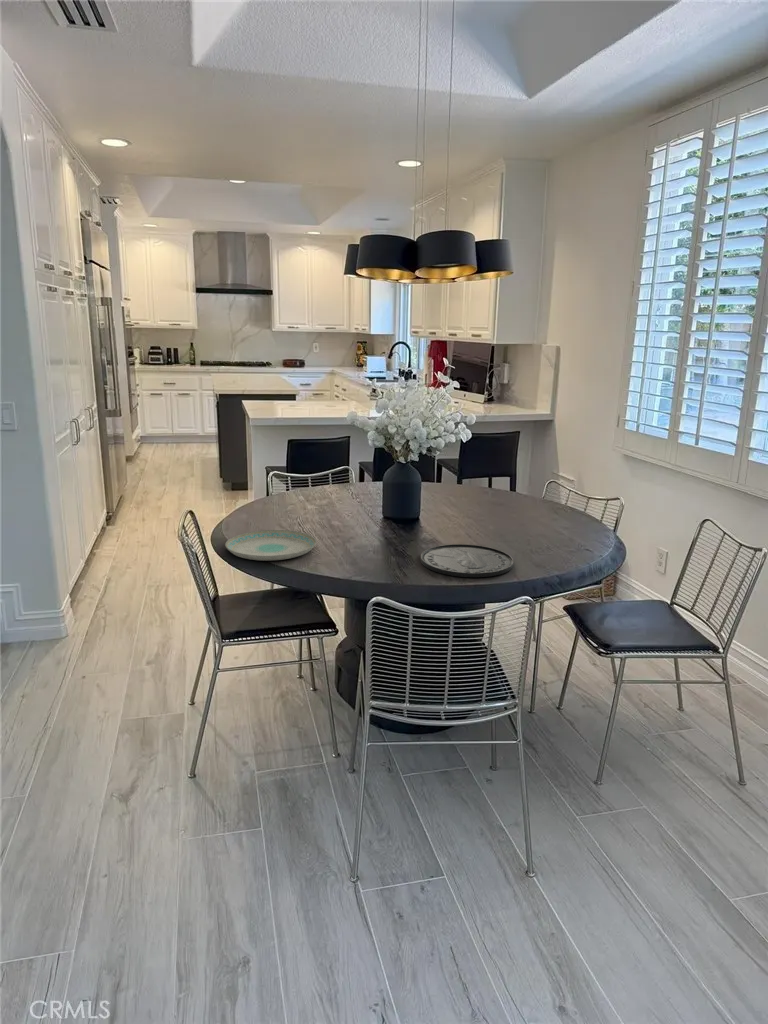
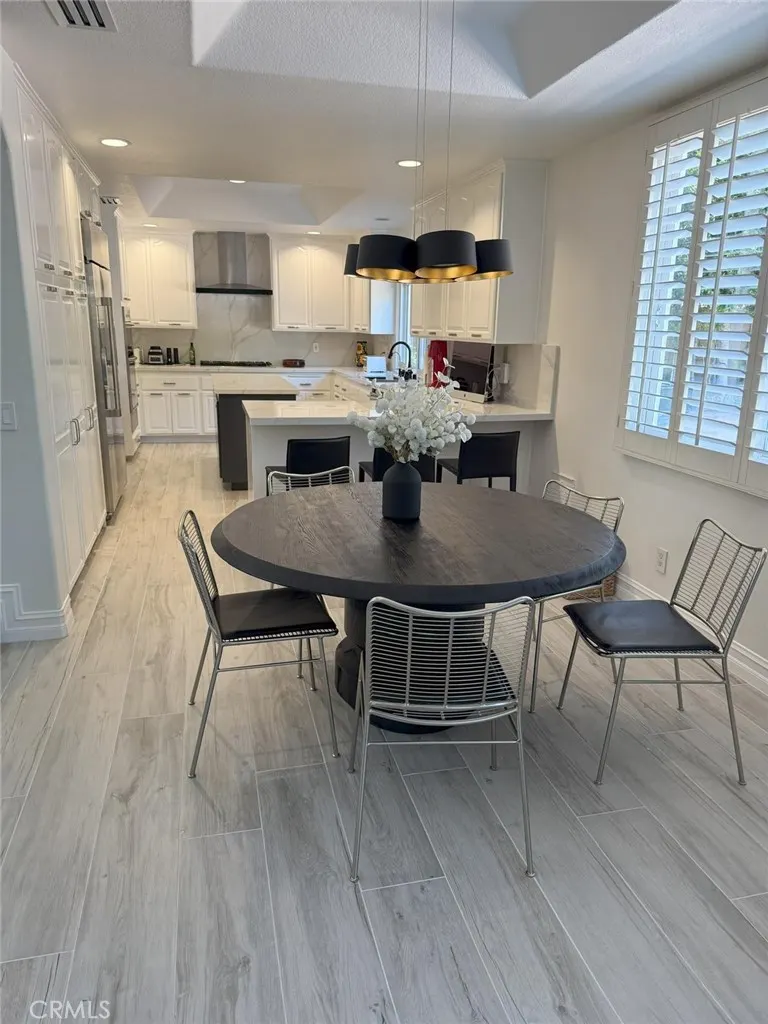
- plate [224,529,317,562]
- plate [420,543,514,578]
